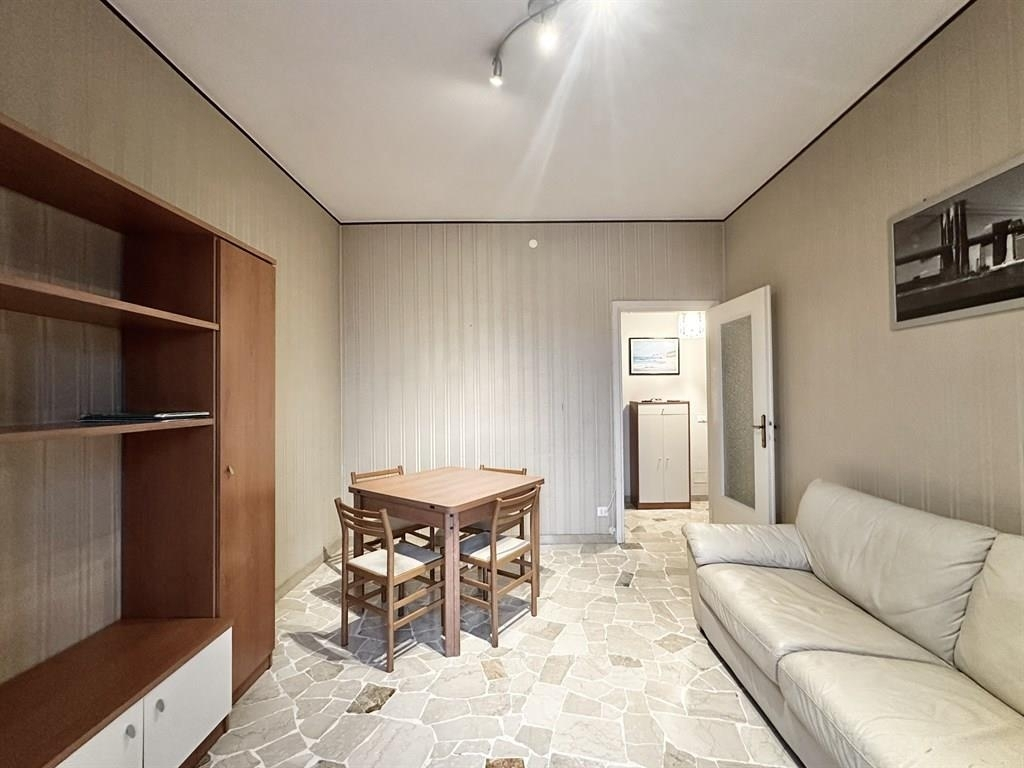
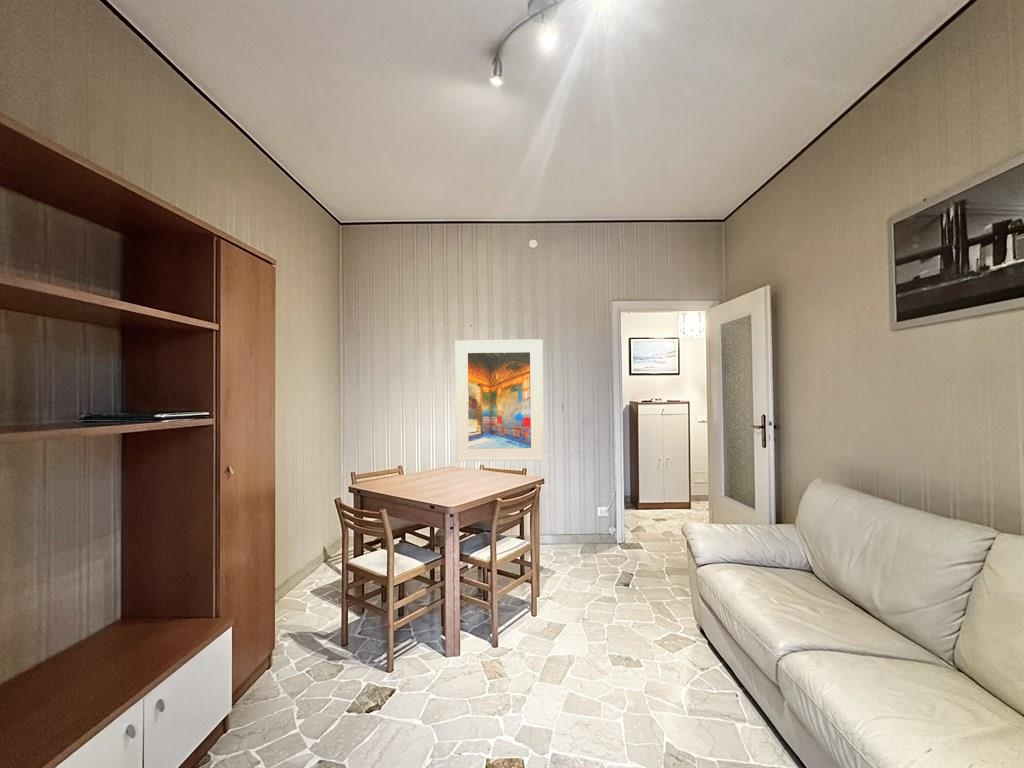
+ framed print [454,338,545,462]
